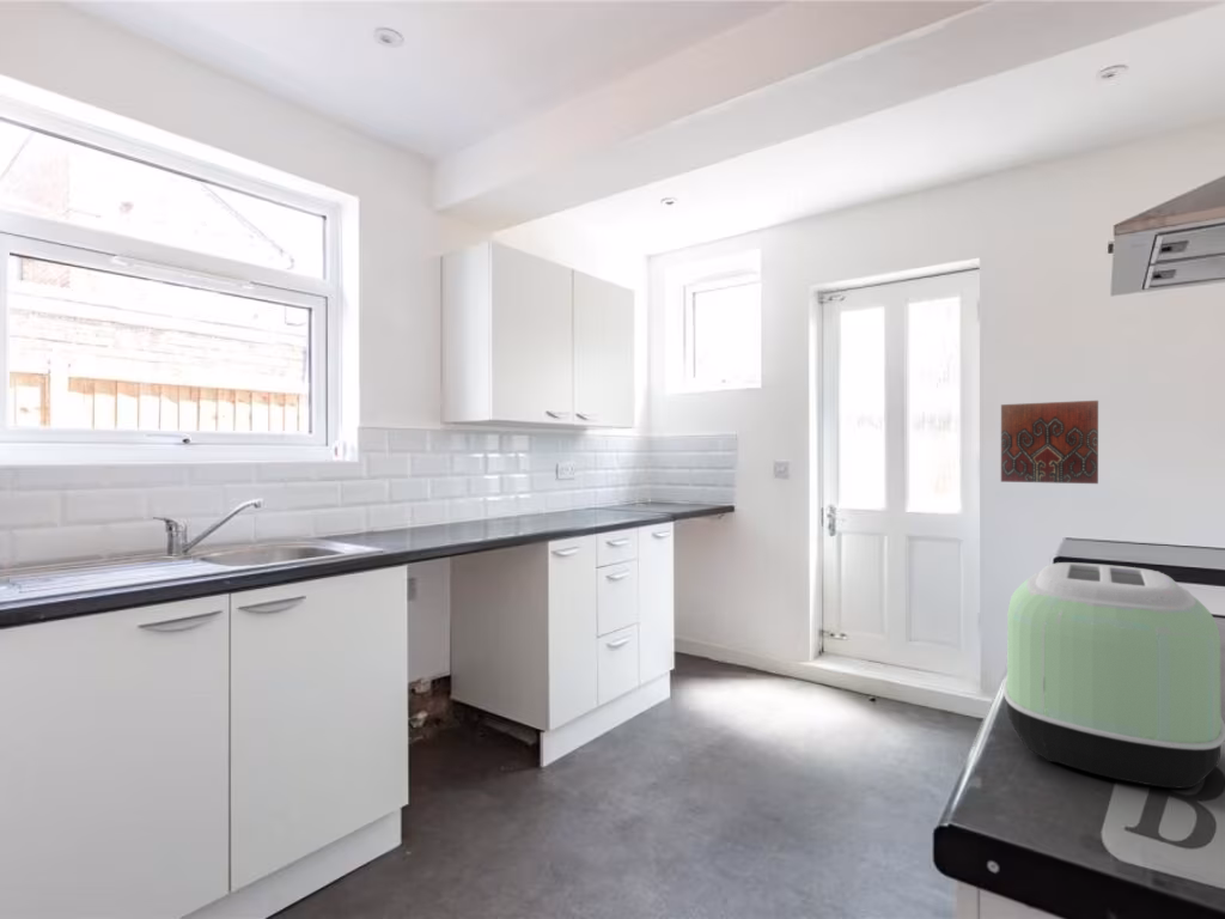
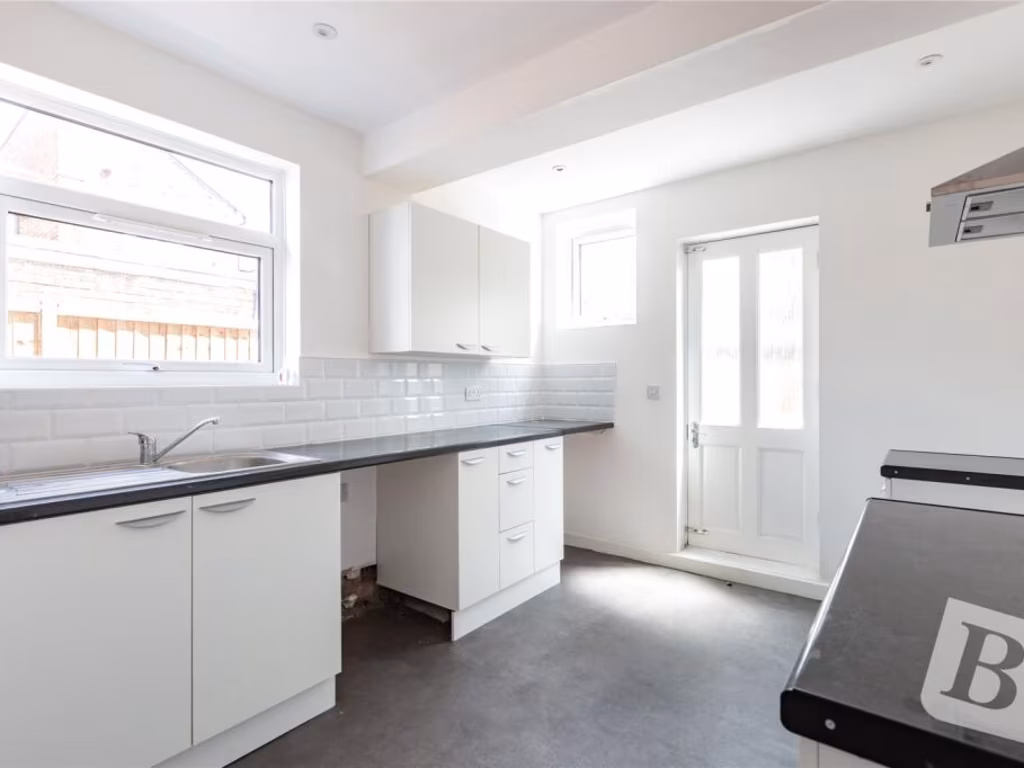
- toaster [1002,561,1225,790]
- decorative tile [1000,400,1099,485]
